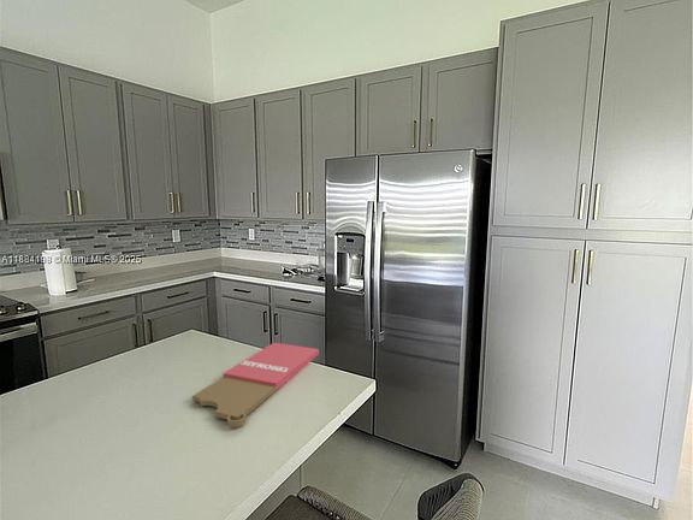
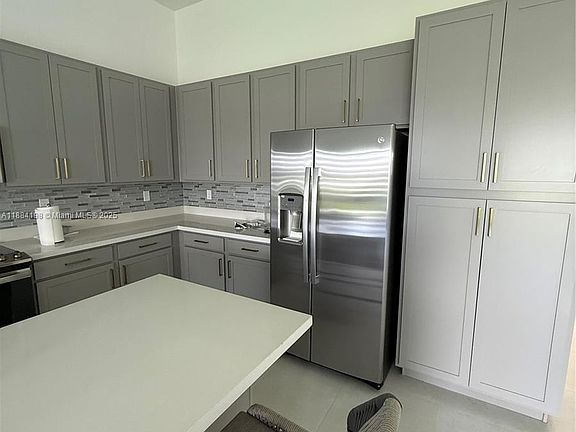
- cutting board [191,342,320,429]
